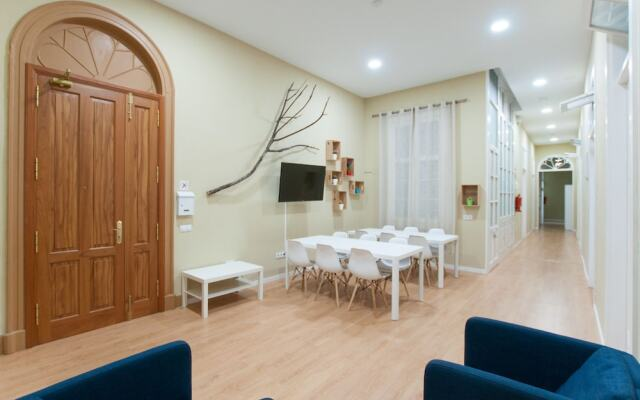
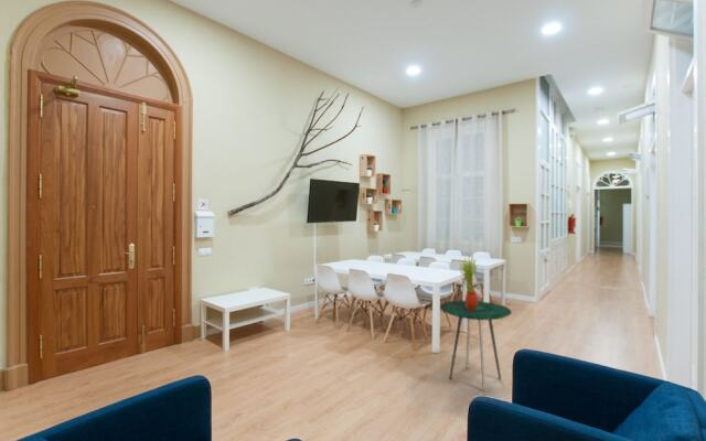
+ potted plant [458,255,479,311]
+ side table [439,300,513,391]
